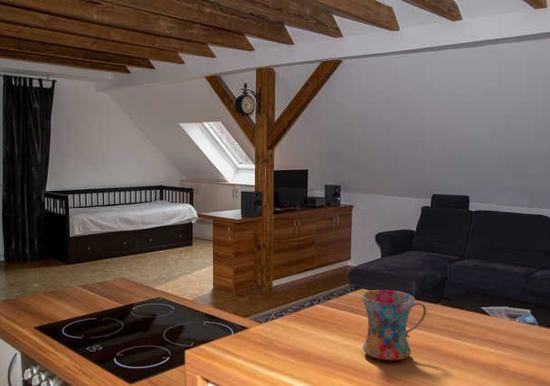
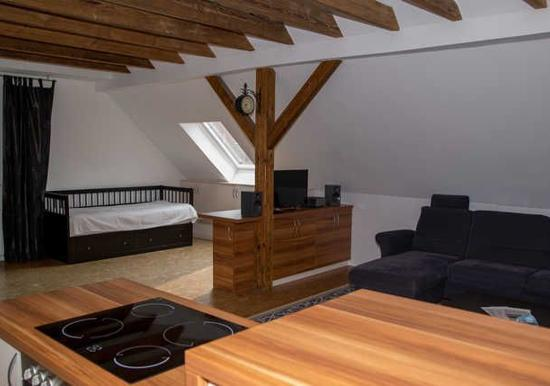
- mug [361,289,427,361]
